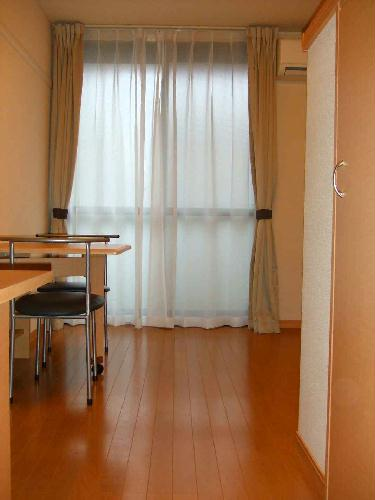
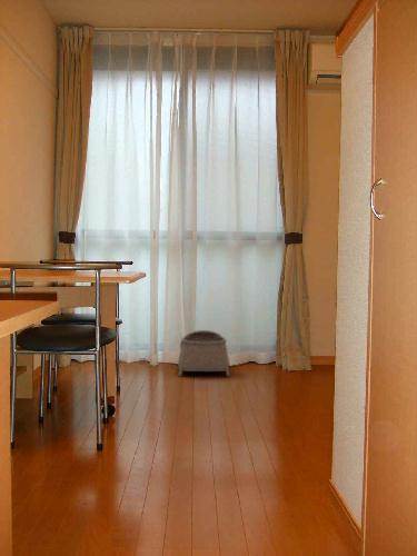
+ basket [177,329,231,378]
